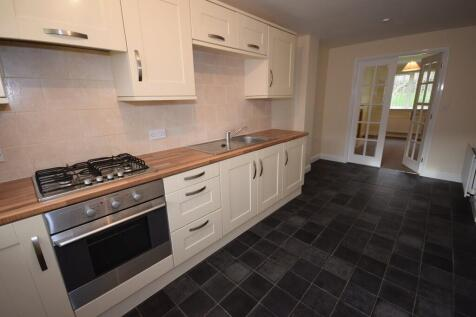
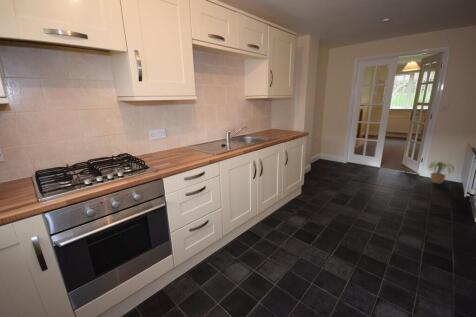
+ potted plant [425,160,456,185]
